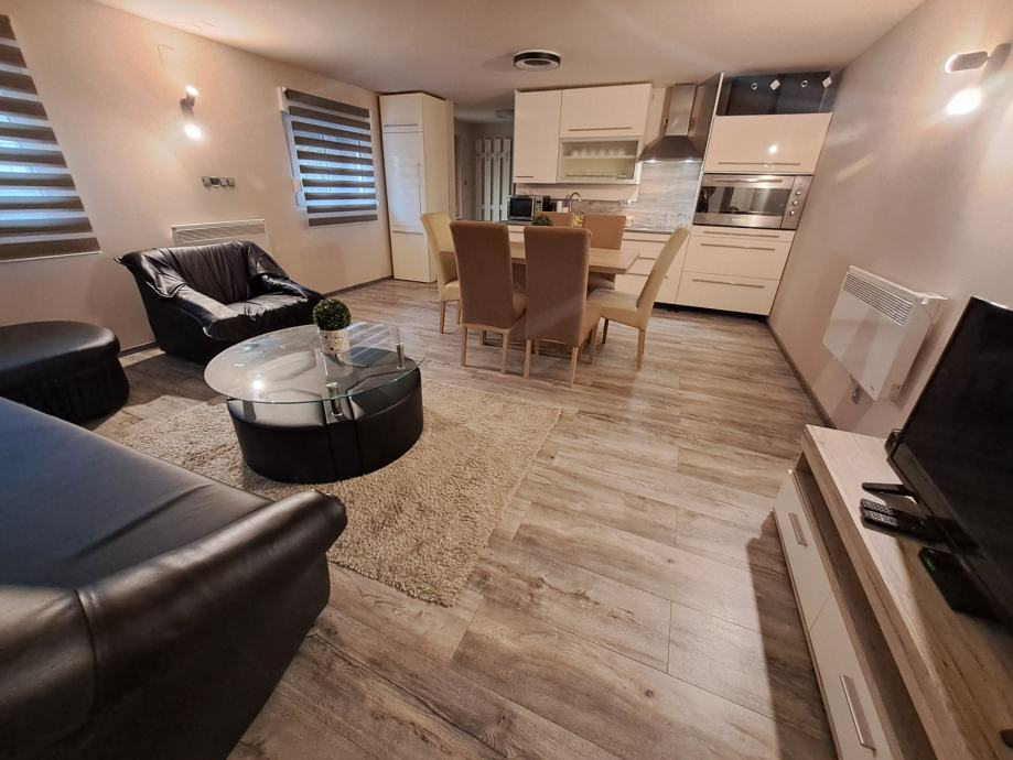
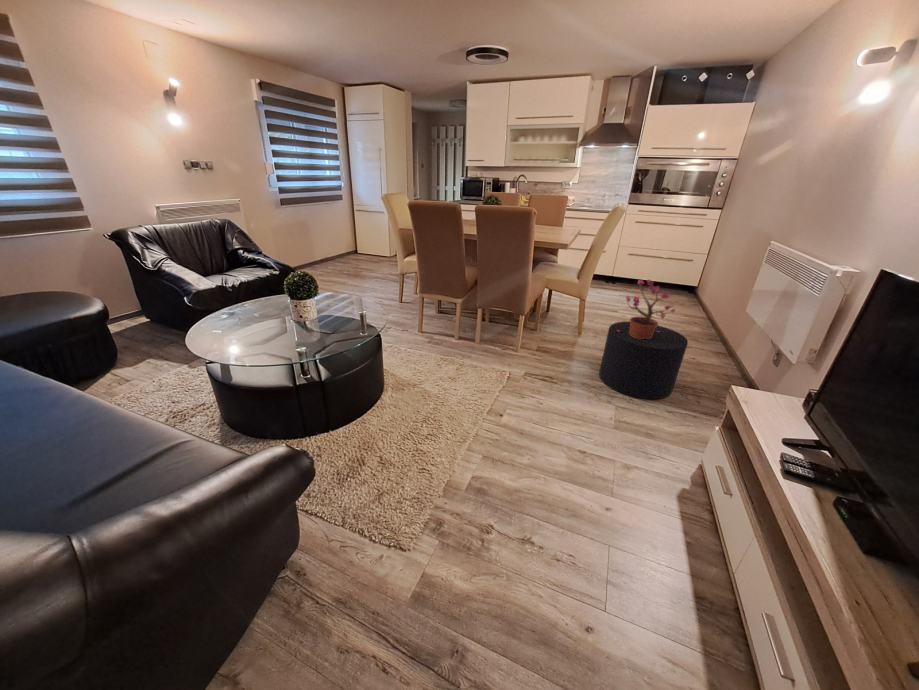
+ potted plant [617,279,676,339]
+ stool [598,321,689,400]
